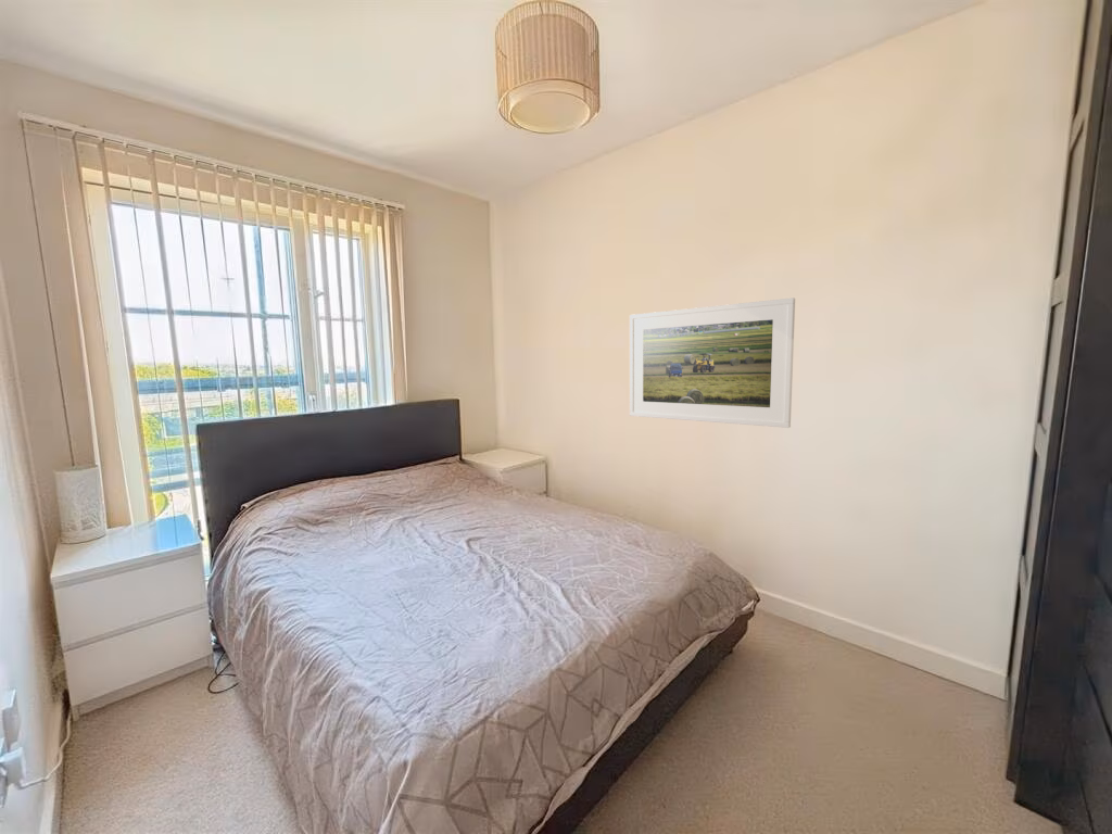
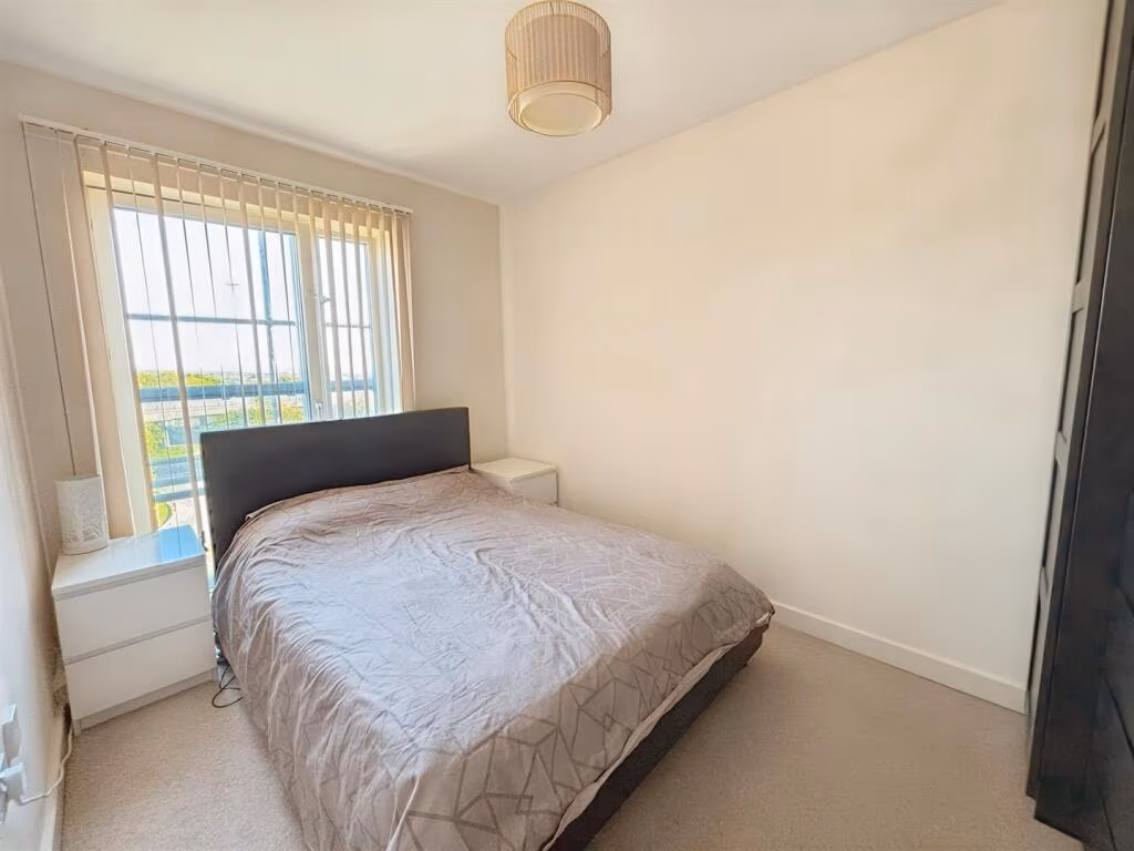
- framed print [629,296,796,429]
